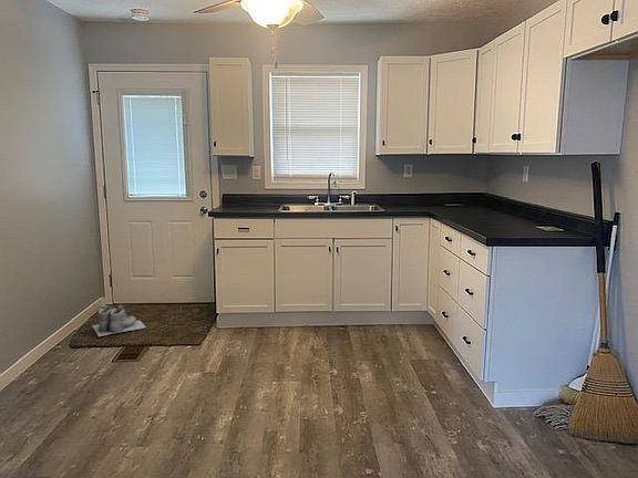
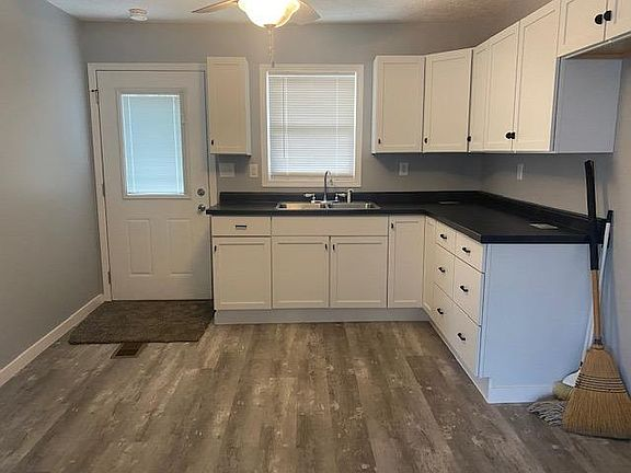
- boots [91,304,147,337]
